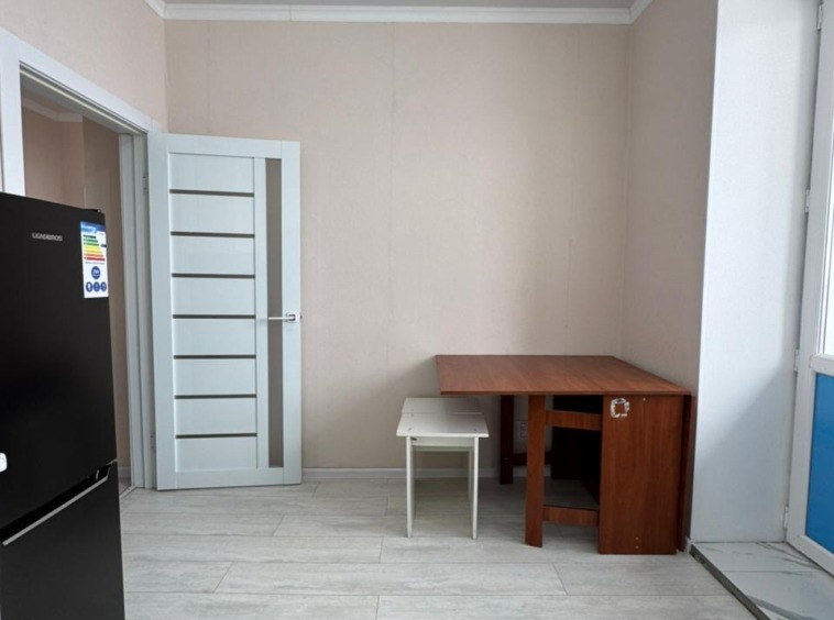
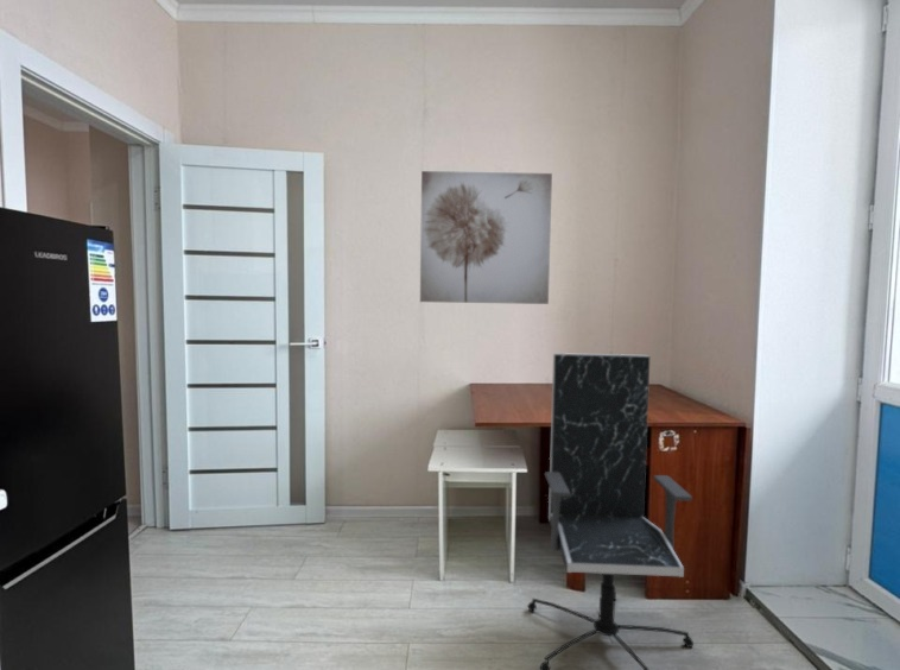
+ office chair [527,352,695,670]
+ wall art [419,170,553,305]
